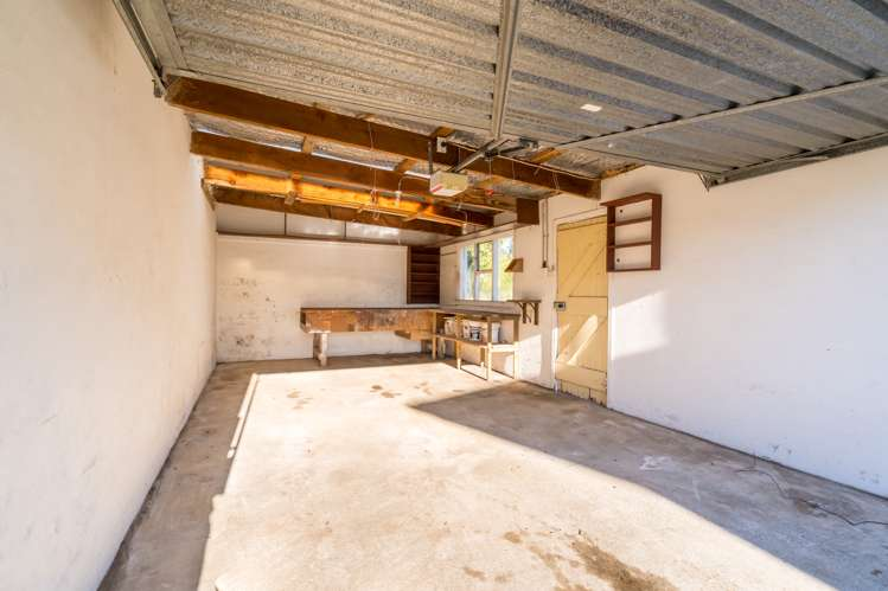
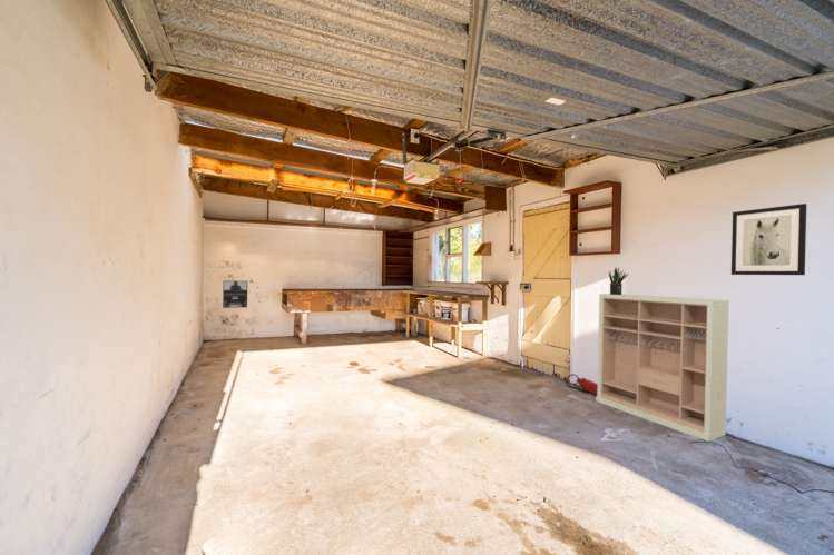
+ wall art [222,279,248,309]
+ fire extinguisher [565,373,598,396]
+ shelving unit [595,293,729,442]
+ wall art [730,202,807,276]
+ potted plant [608,266,629,295]
